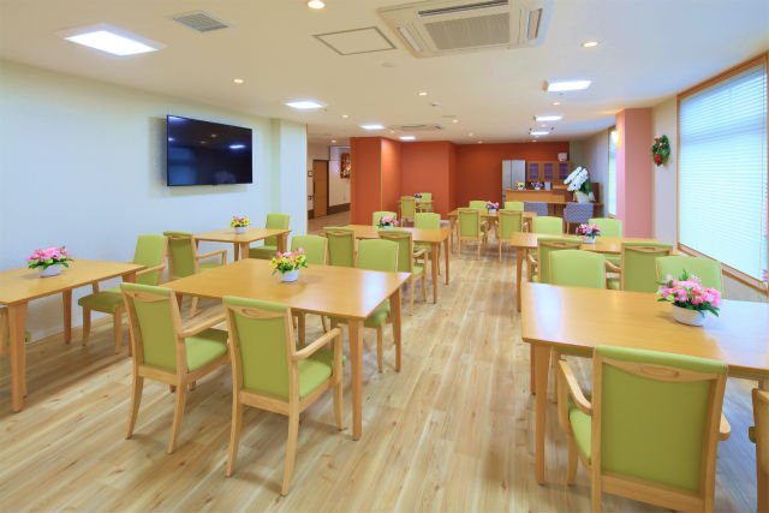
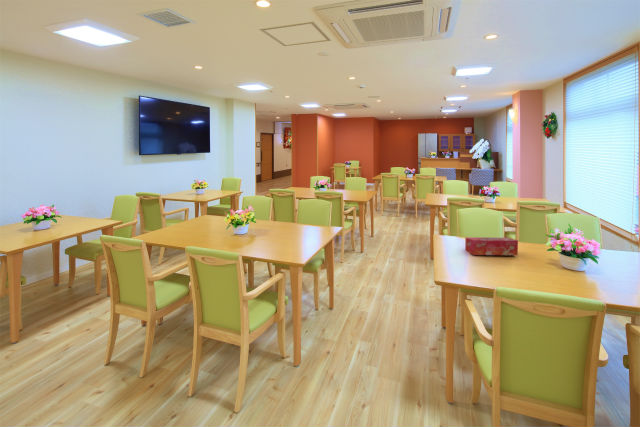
+ tissue box [464,236,519,256]
